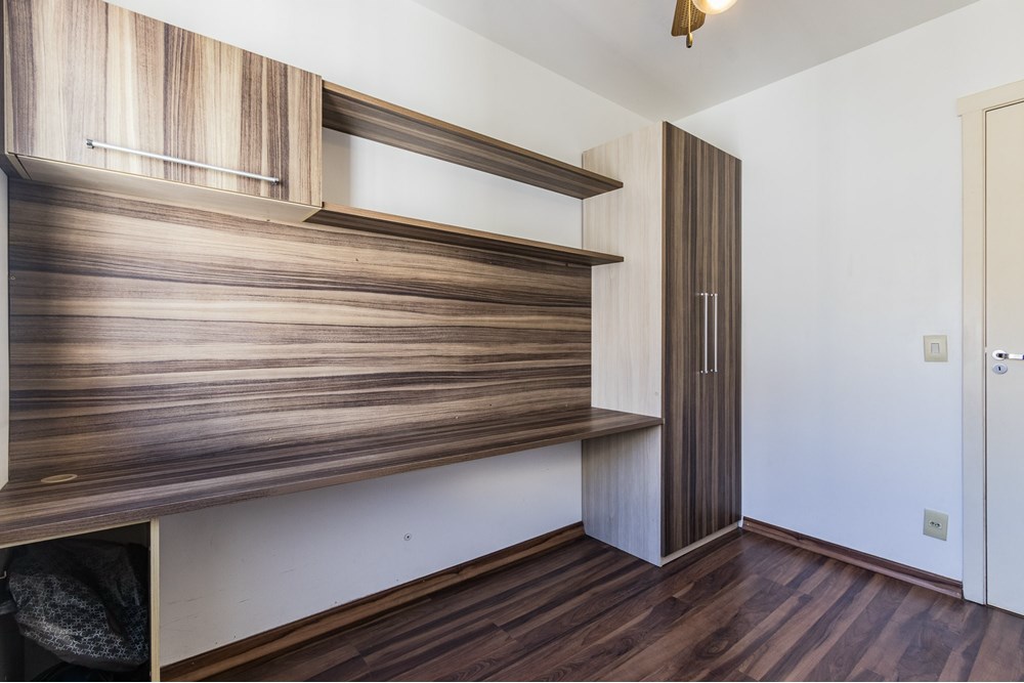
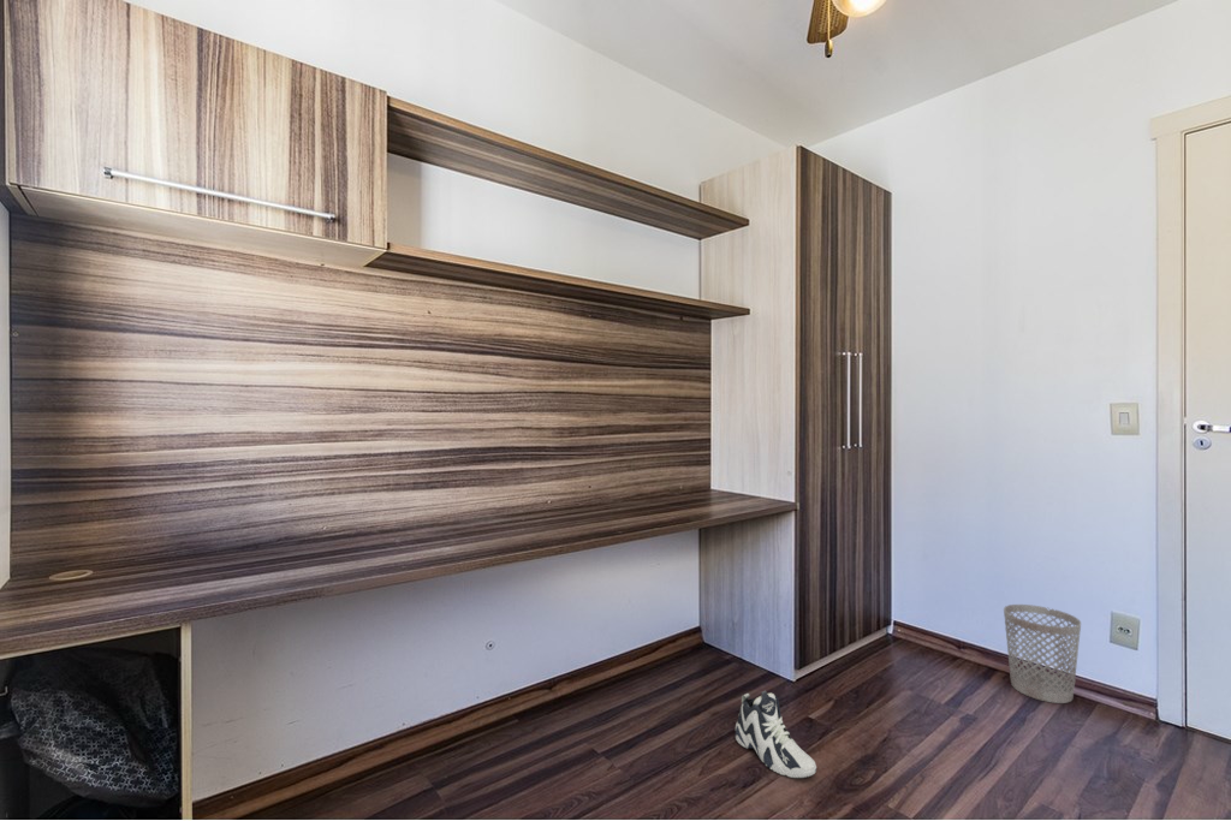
+ sneaker [735,690,817,779]
+ wastebasket [1003,603,1082,704]
